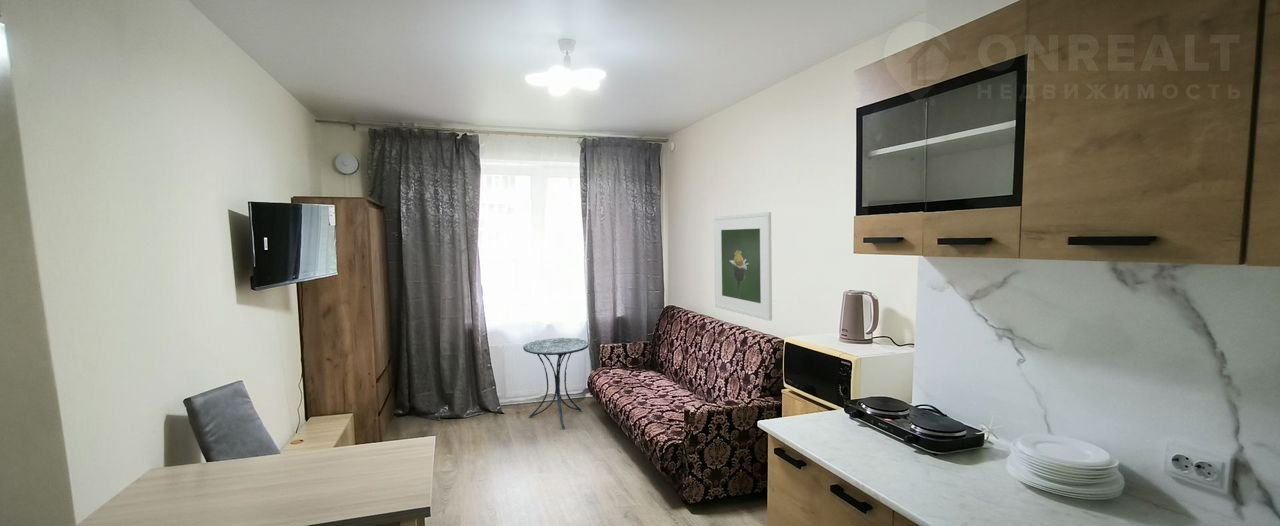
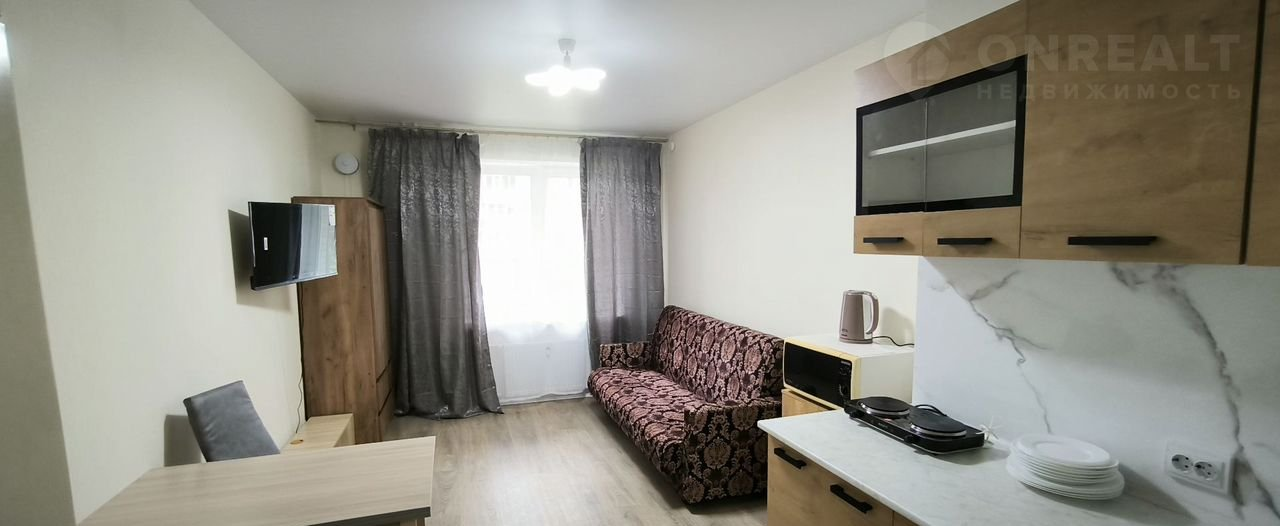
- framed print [713,211,773,322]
- side table [522,337,590,431]
